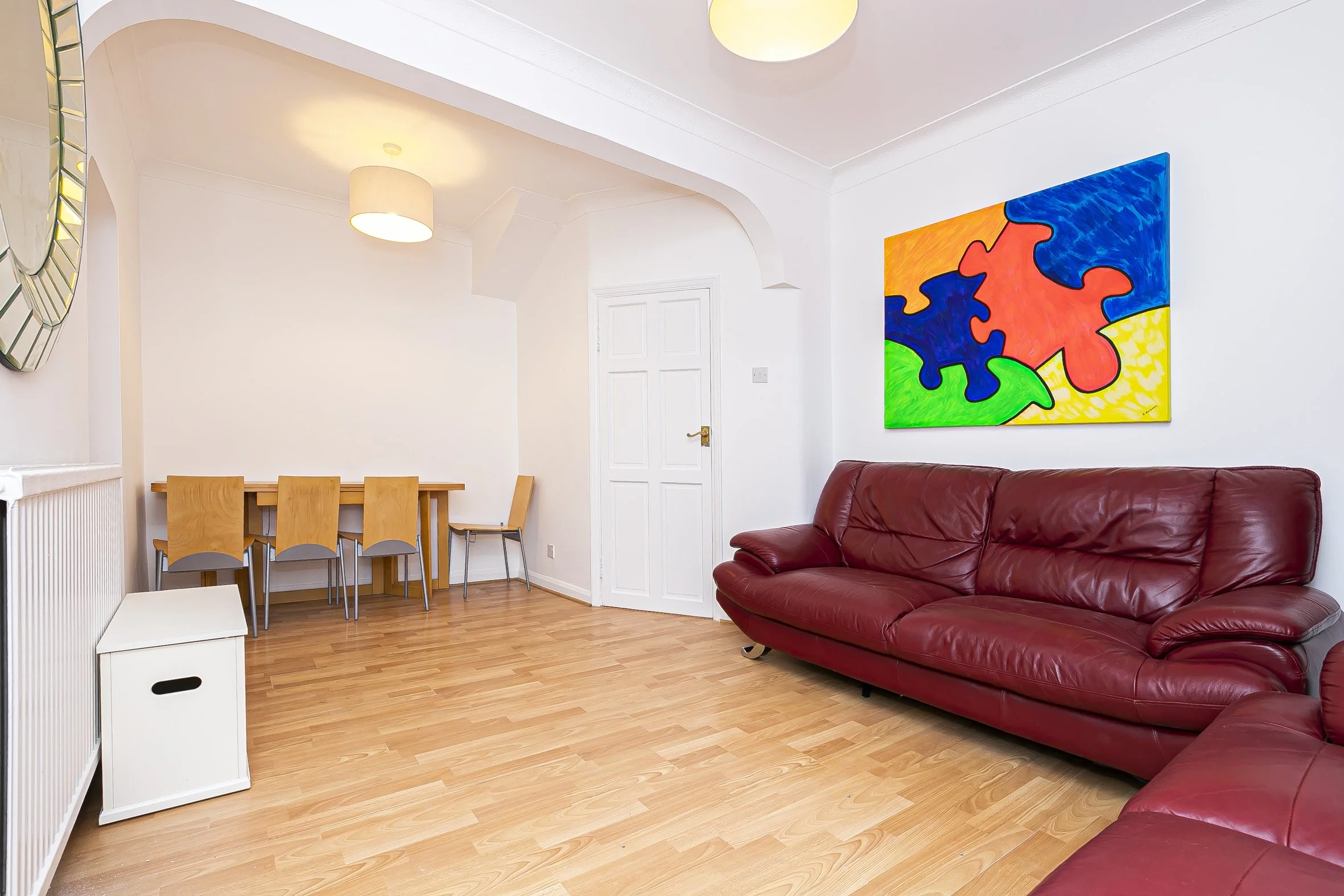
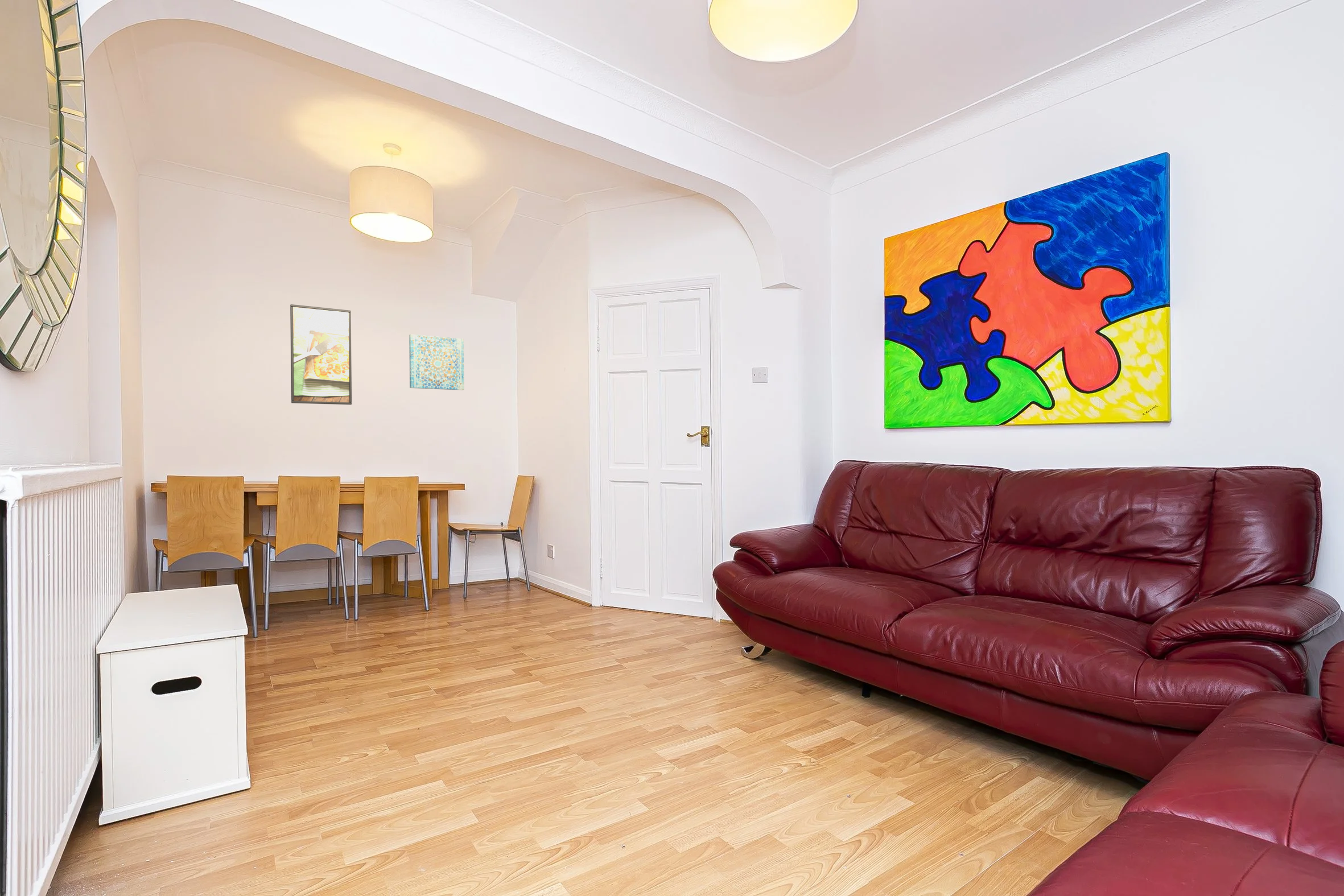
+ wall art [409,334,465,391]
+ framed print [290,304,352,405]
